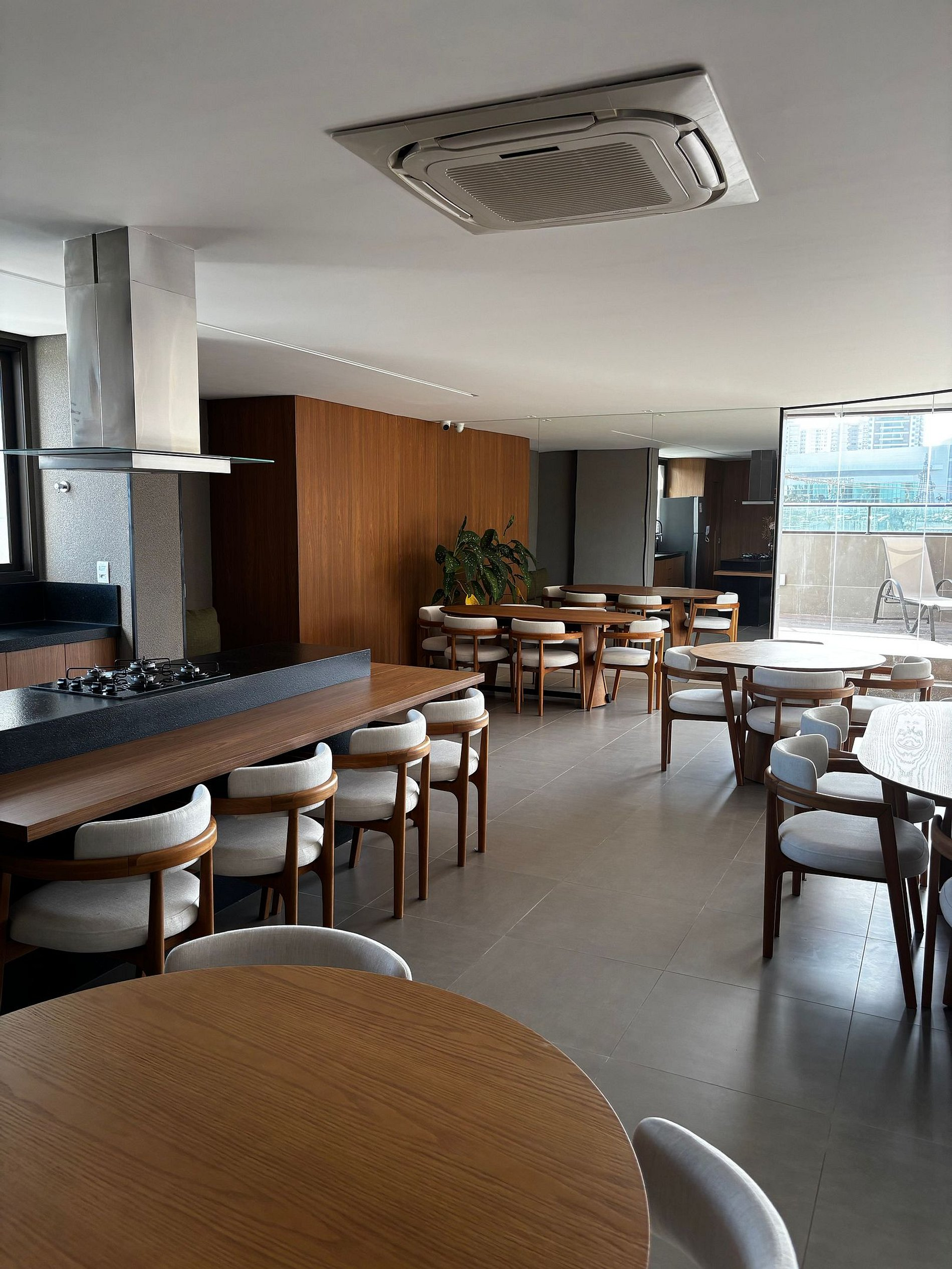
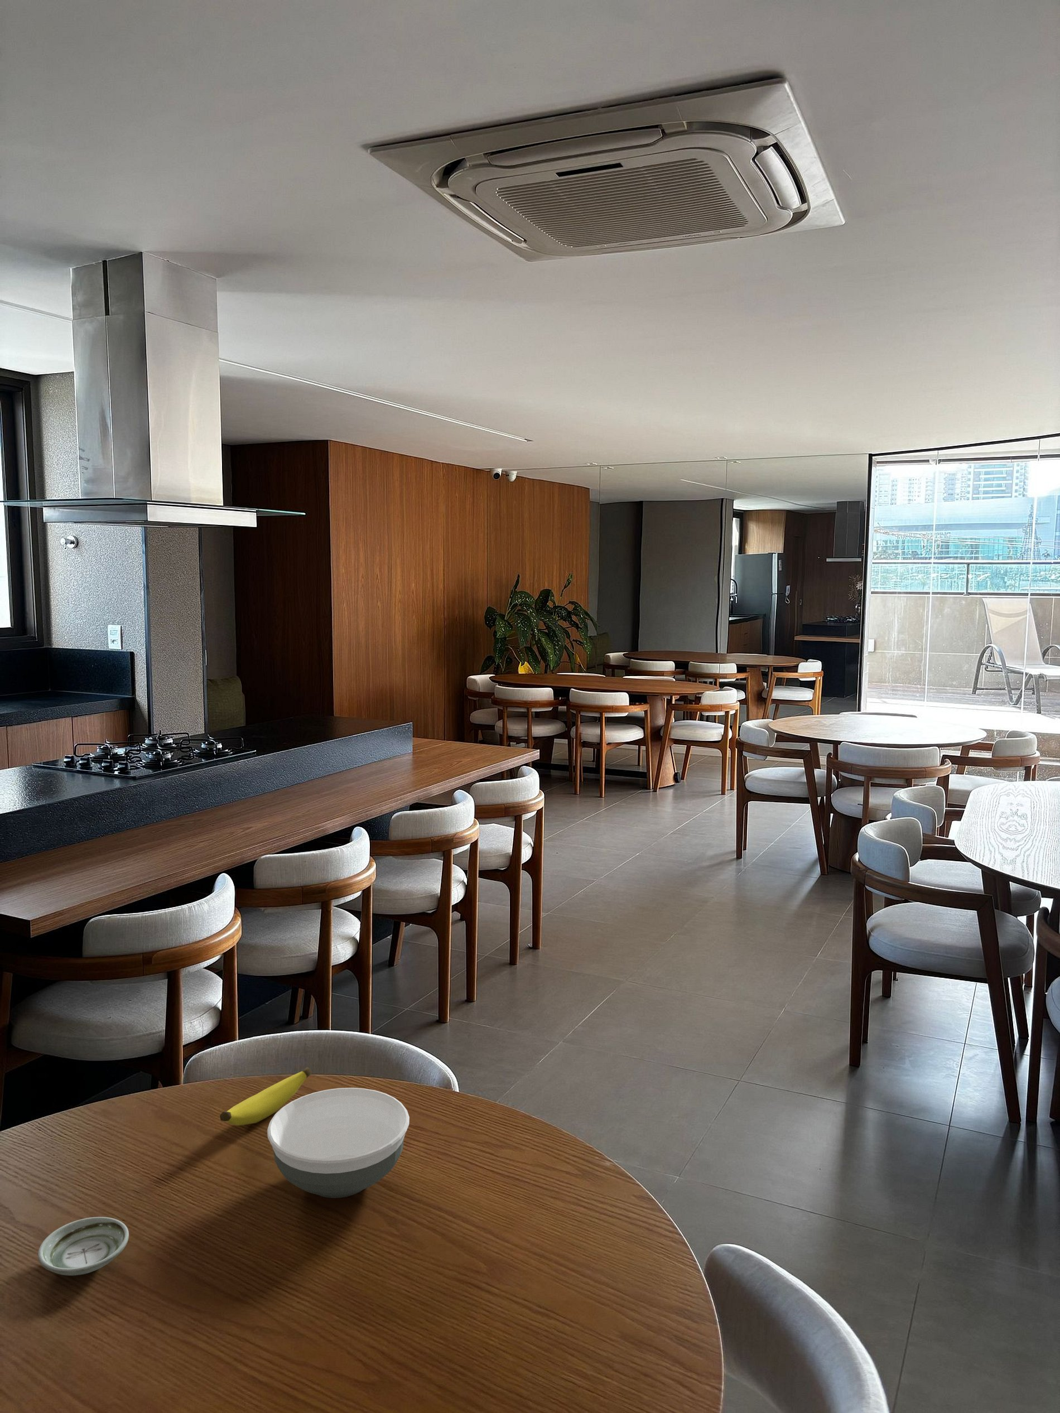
+ bowl [267,1087,410,1198]
+ saucer [38,1217,129,1276]
+ banana [219,1067,313,1126]
